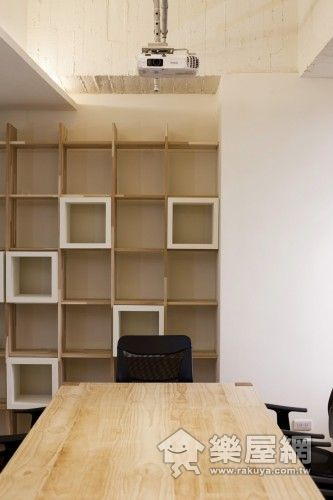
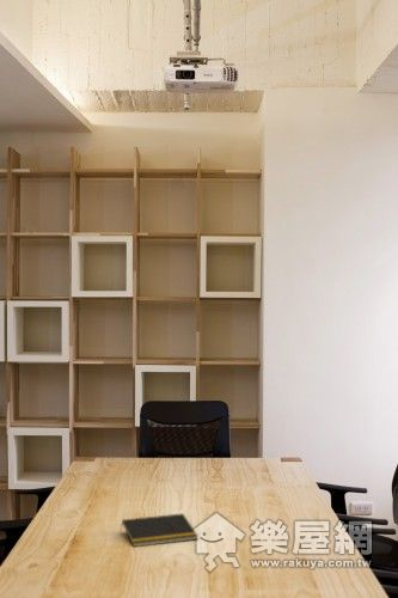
+ notepad [120,512,200,548]
